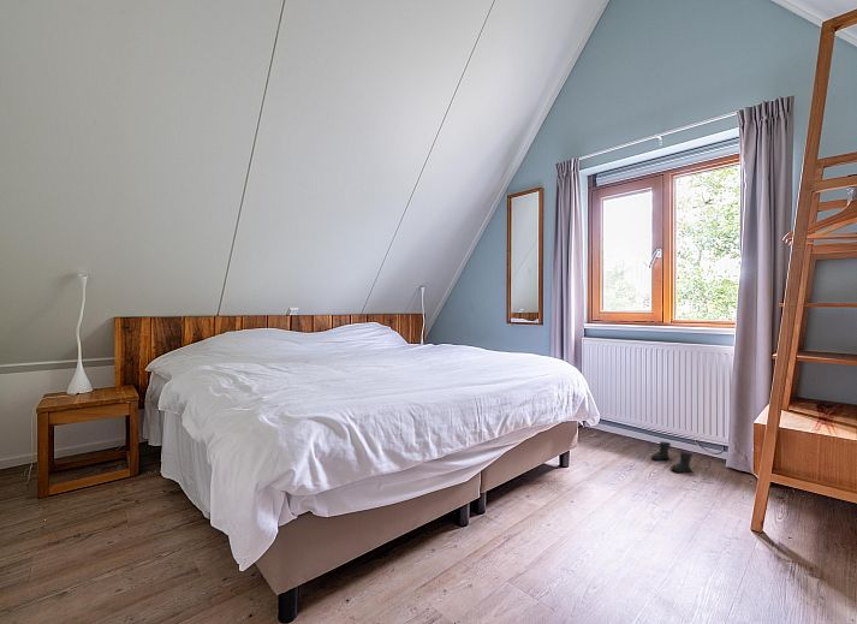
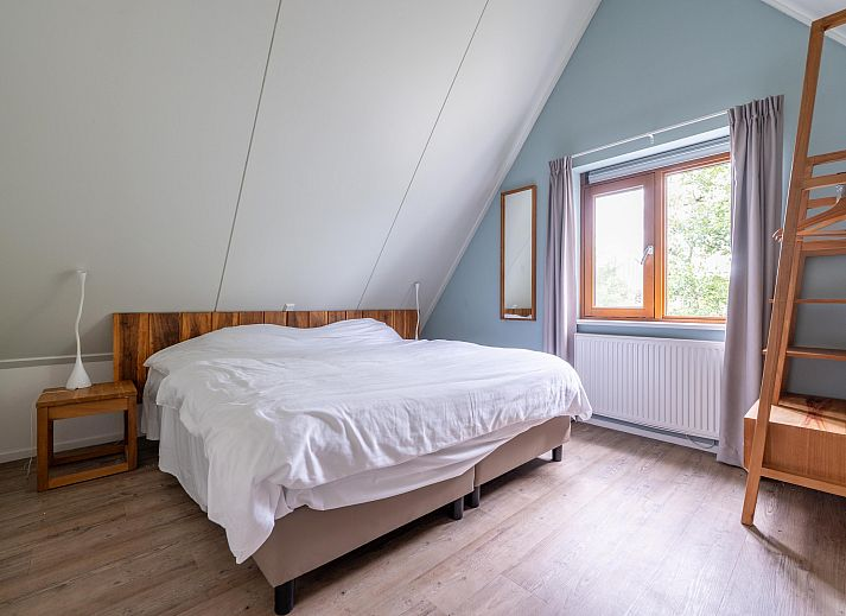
- boots [649,440,695,474]
